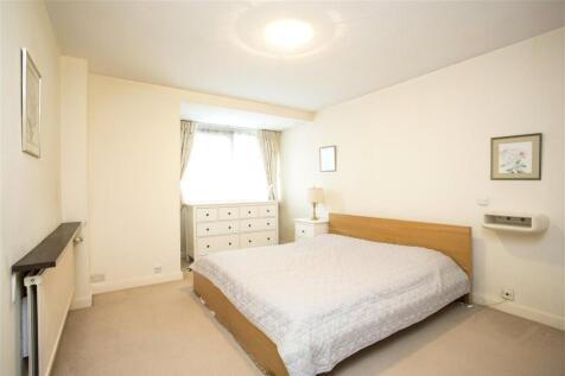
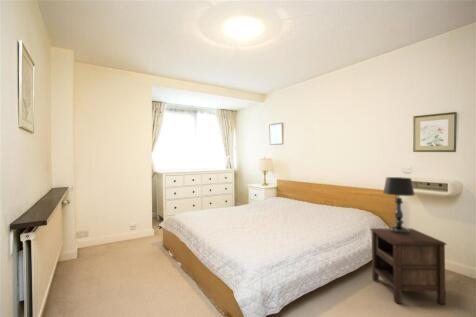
+ nightstand [369,227,448,305]
+ table lamp [383,176,416,234]
